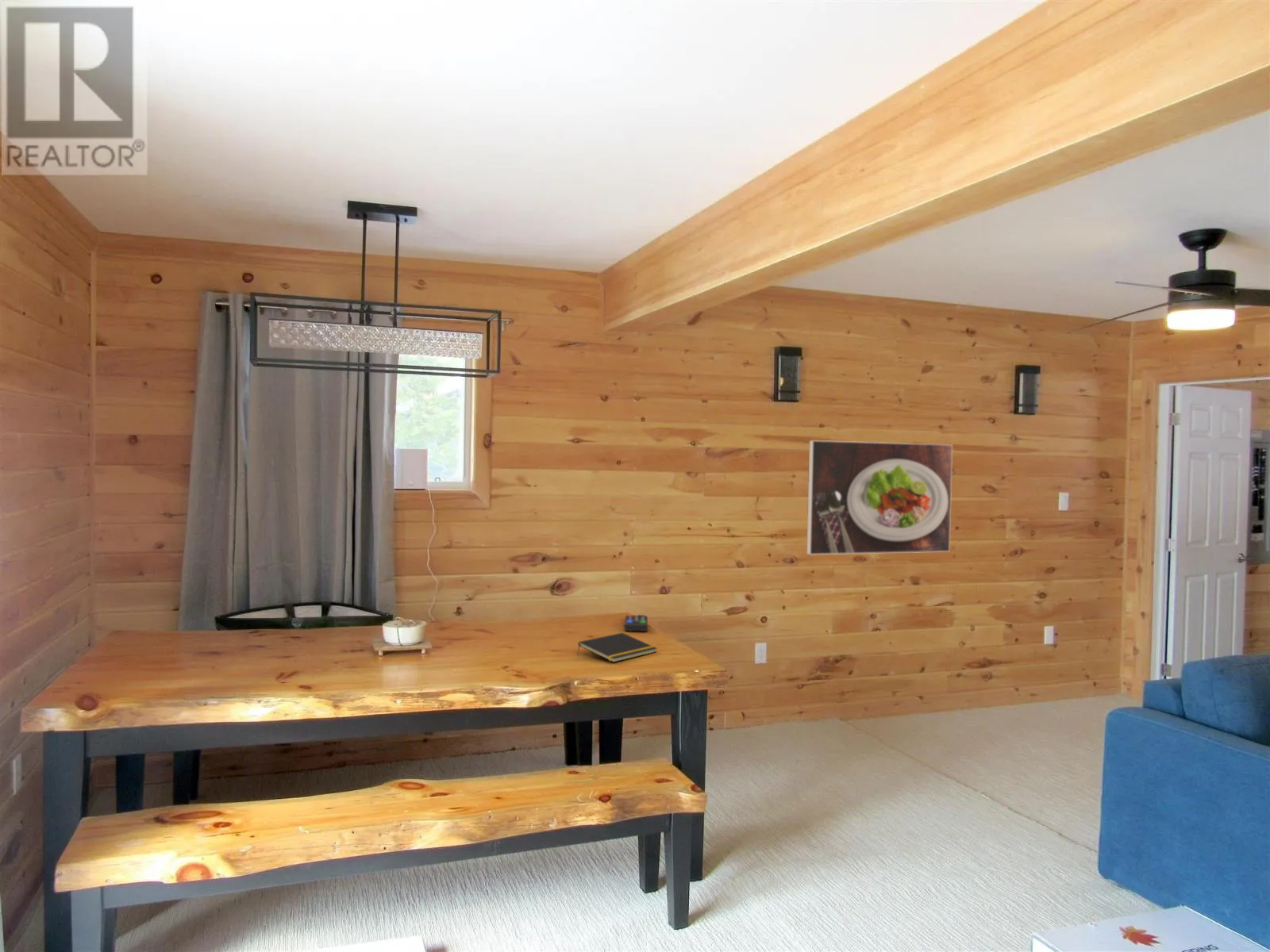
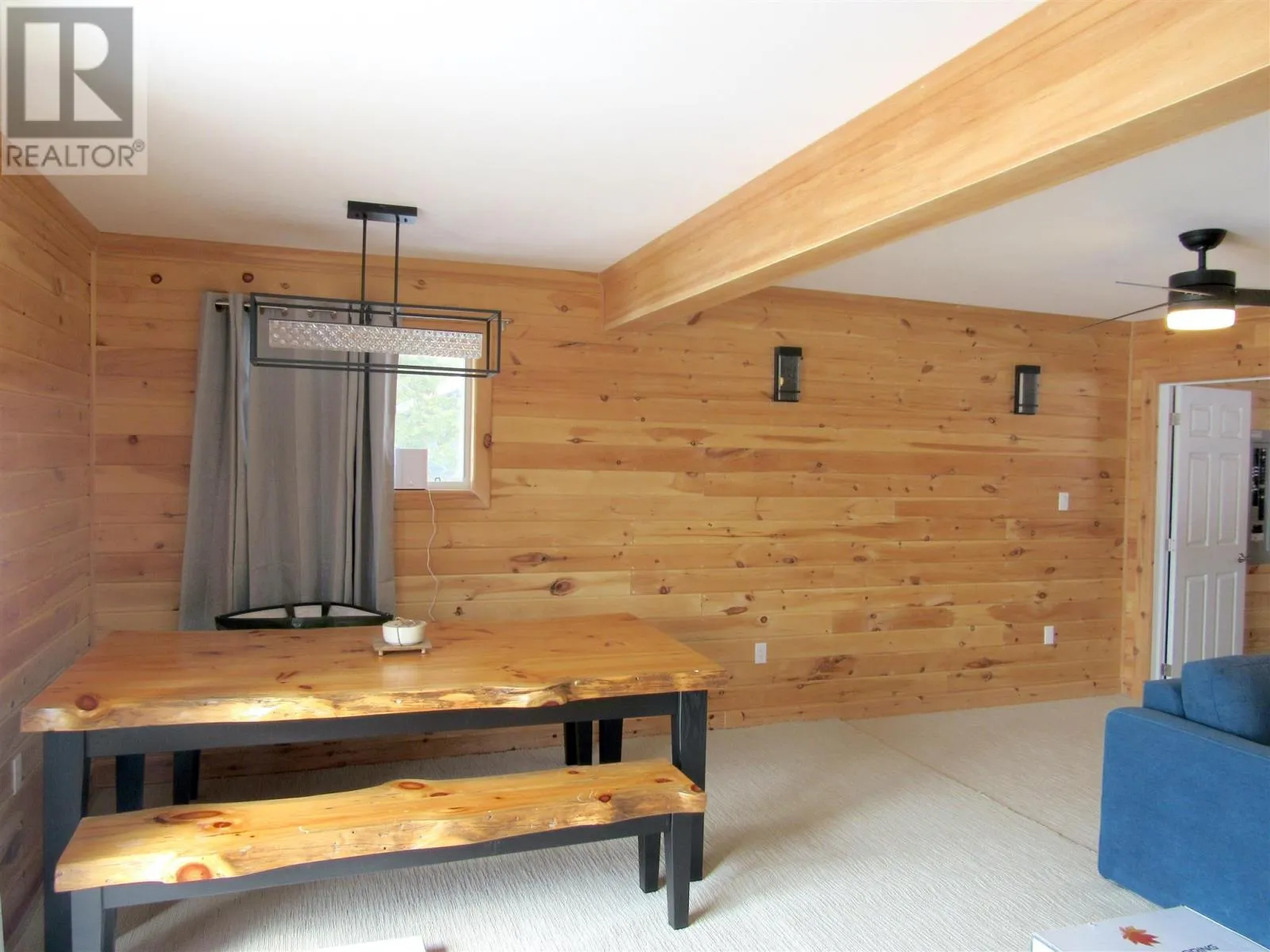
- remote control [624,614,648,631]
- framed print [806,440,953,555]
- notepad [576,632,658,663]
